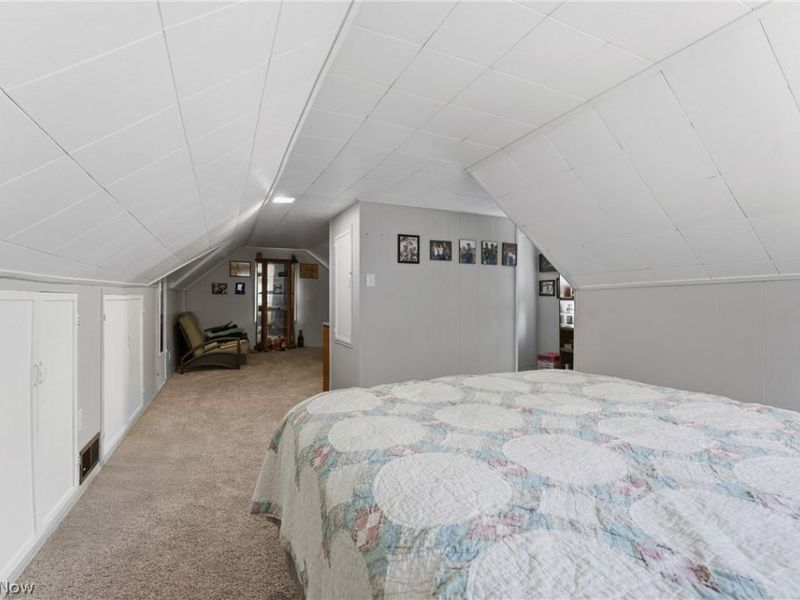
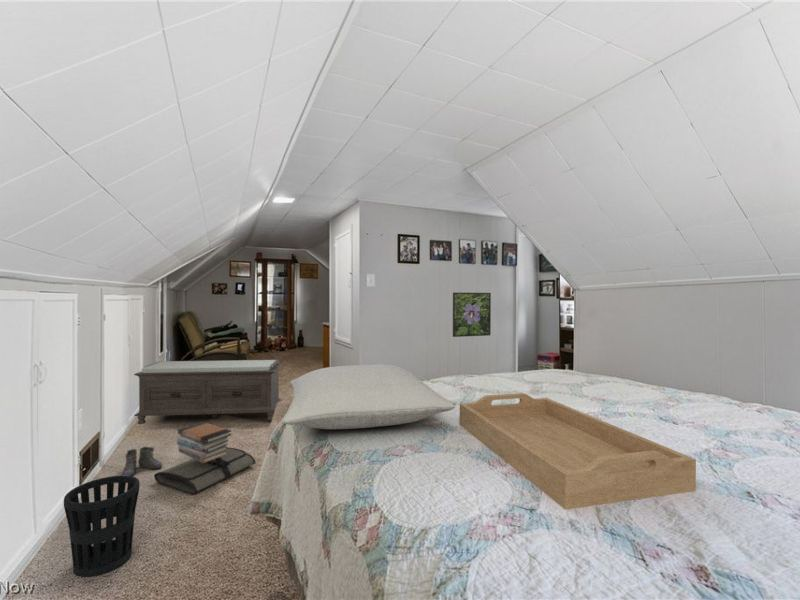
+ book stack [176,421,232,463]
+ wastebasket [63,475,141,578]
+ boots [116,446,163,476]
+ serving tray [459,392,697,511]
+ bench [133,359,283,425]
+ pillow [282,363,456,430]
+ tool roll [153,446,256,495]
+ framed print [452,292,492,338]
